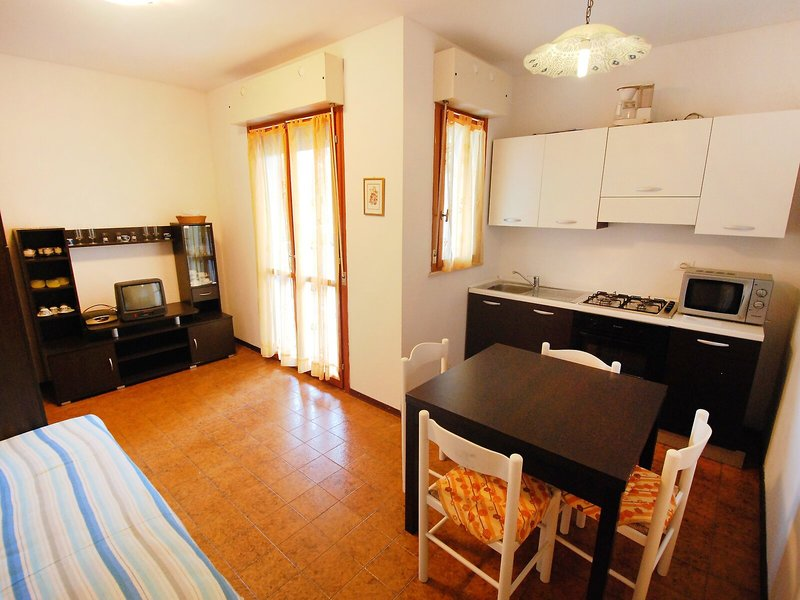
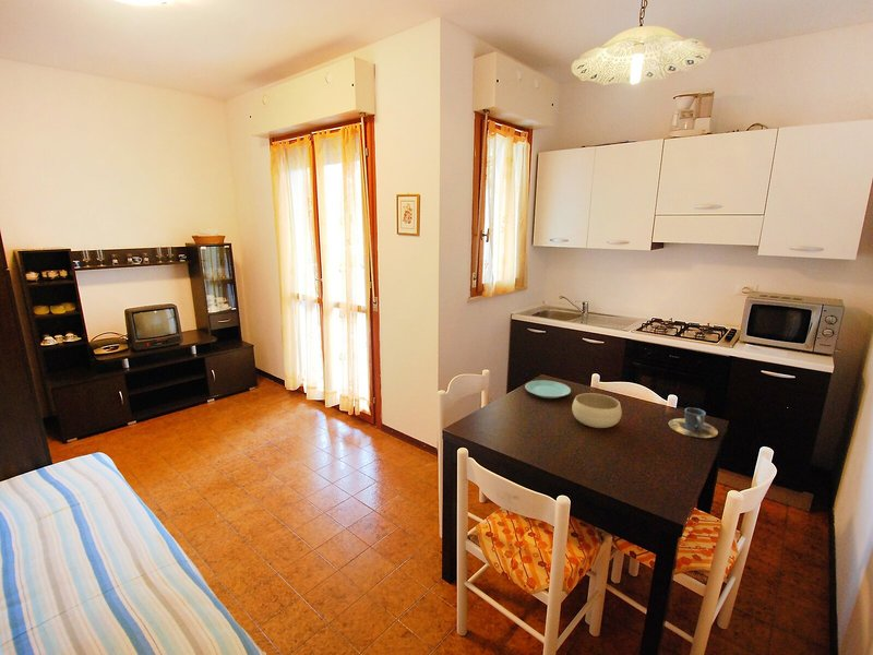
+ bowl [571,392,623,429]
+ cup [668,407,719,439]
+ plate [524,379,572,400]
